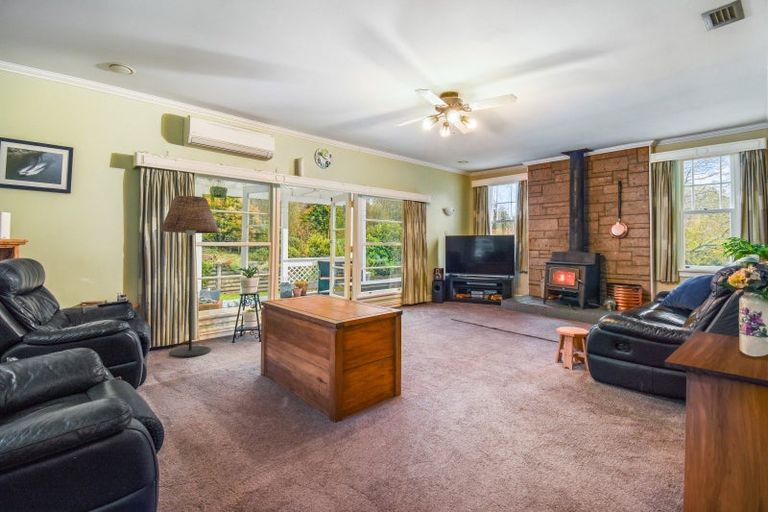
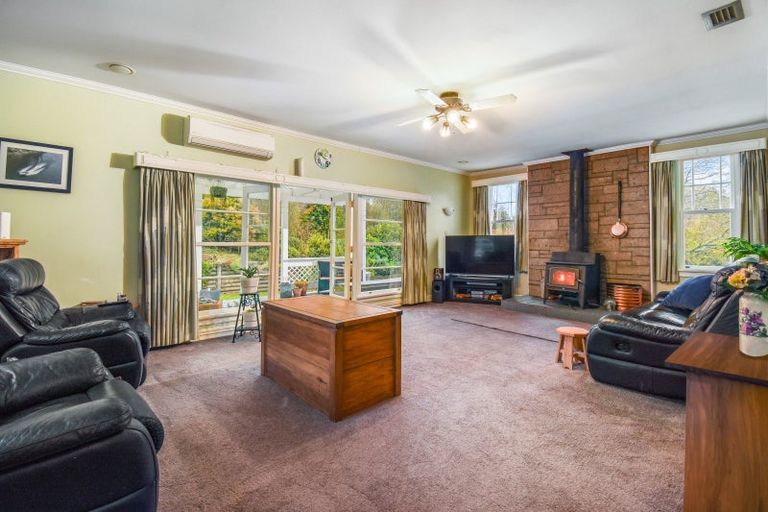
- floor lamp [159,195,220,358]
